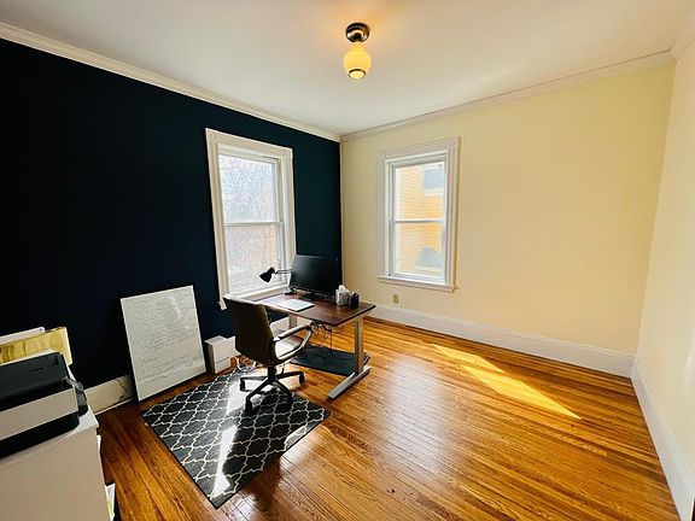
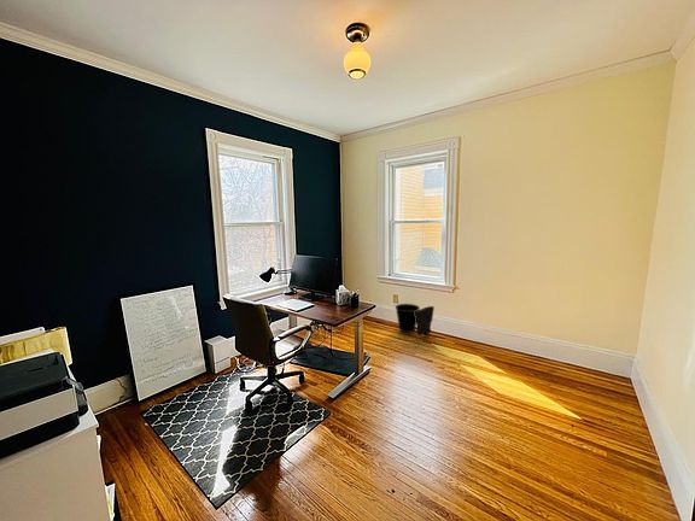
+ wastebasket [395,303,421,334]
+ bag [415,305,436,336]
